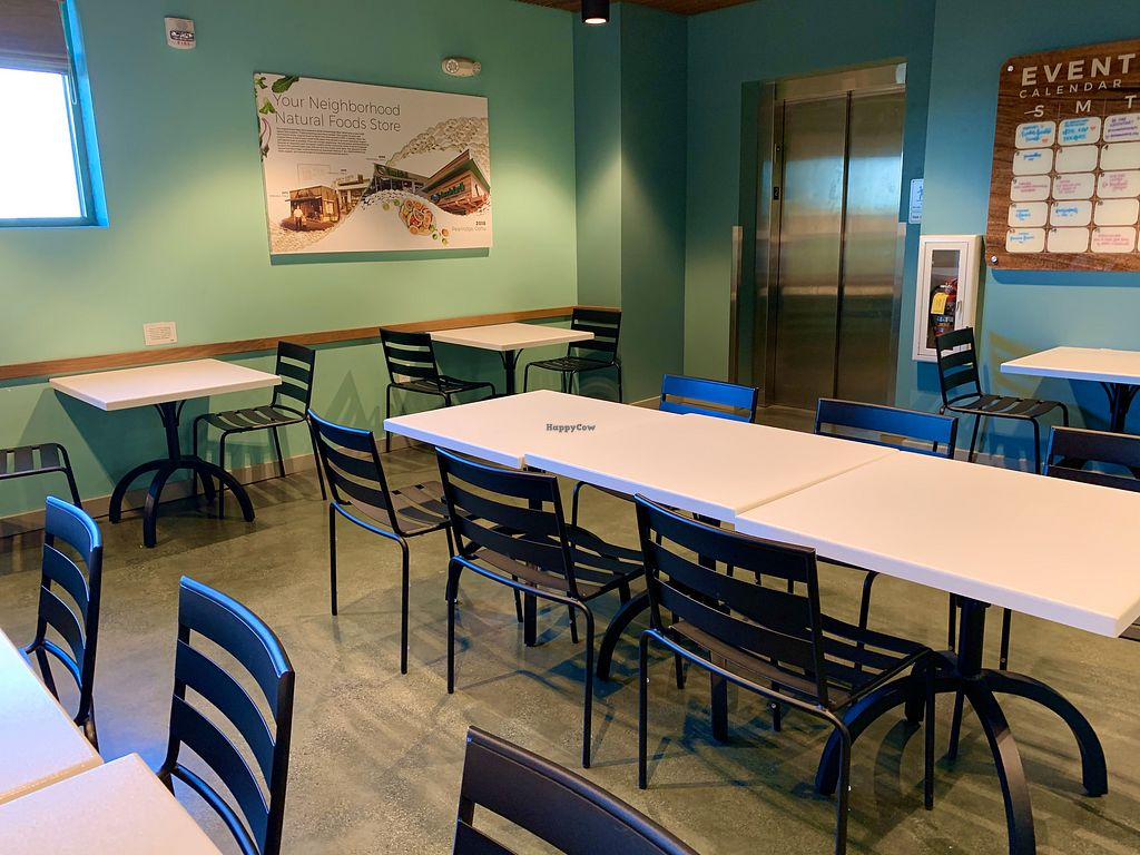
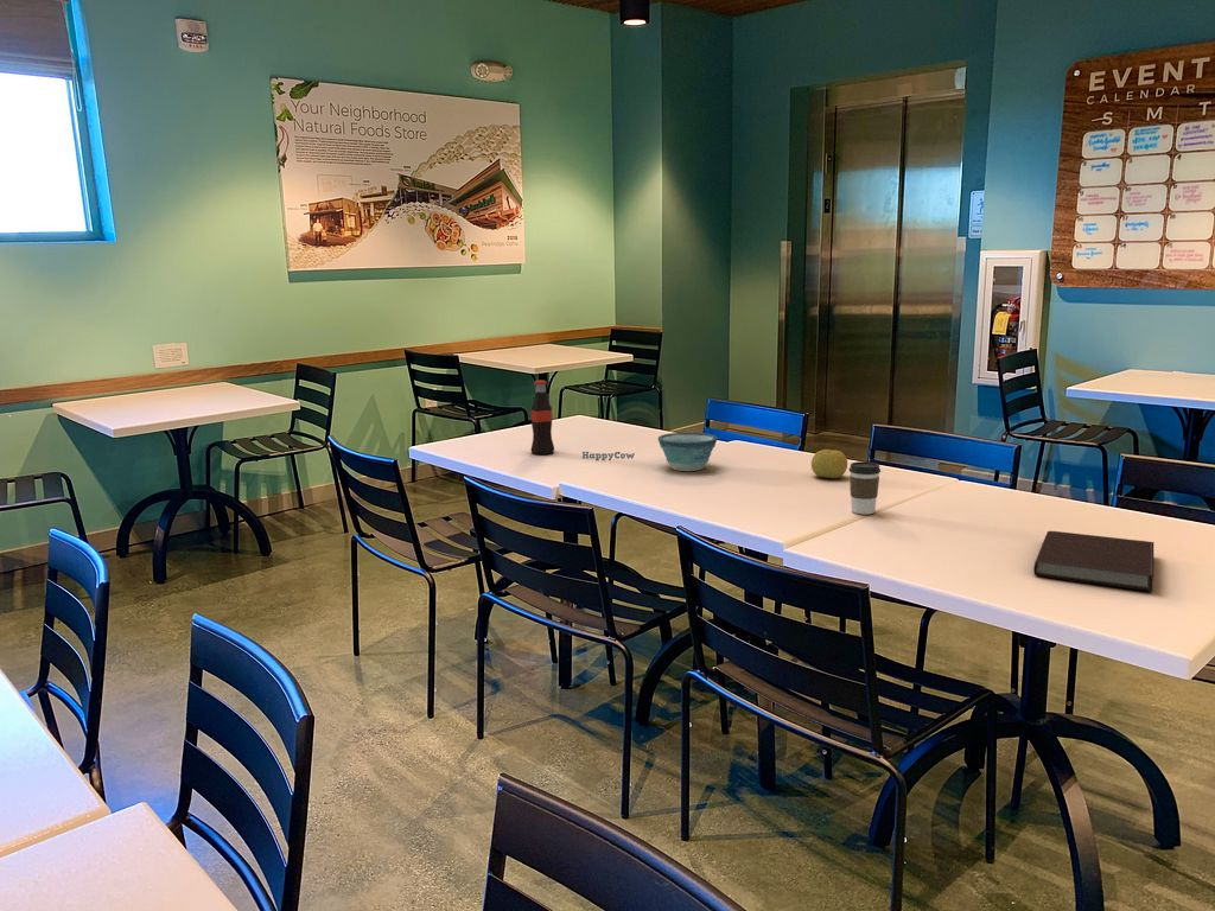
+ fruit [810,448,848,479]
+ bowl [657,432,719,472]
+ coffee cup [848,460,882,515]
+ notebook [1032,530,1154,592]
+ bottle [529,380,555,456]
